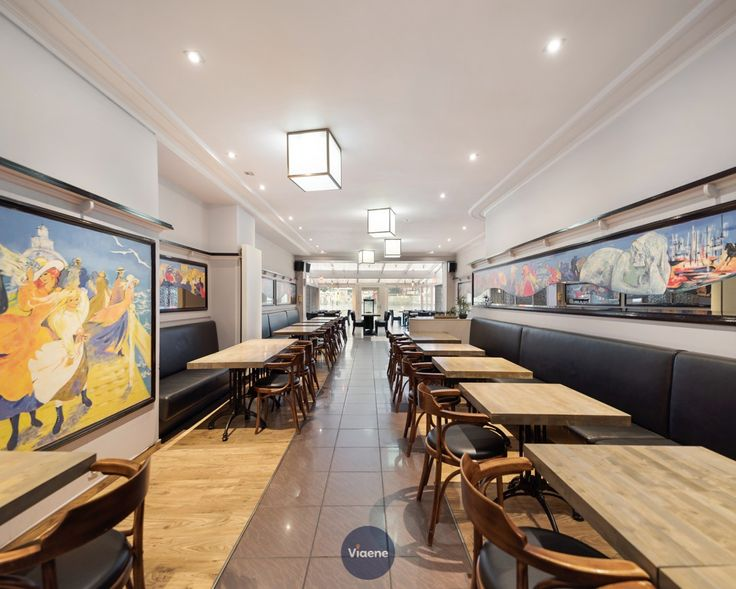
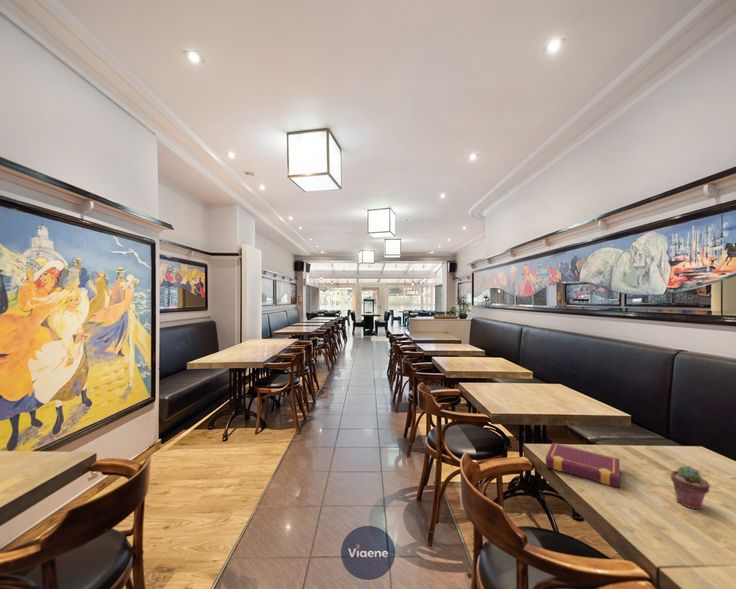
+ potted succulent [670,465,711,510]
+ book [545,442,623,489]
